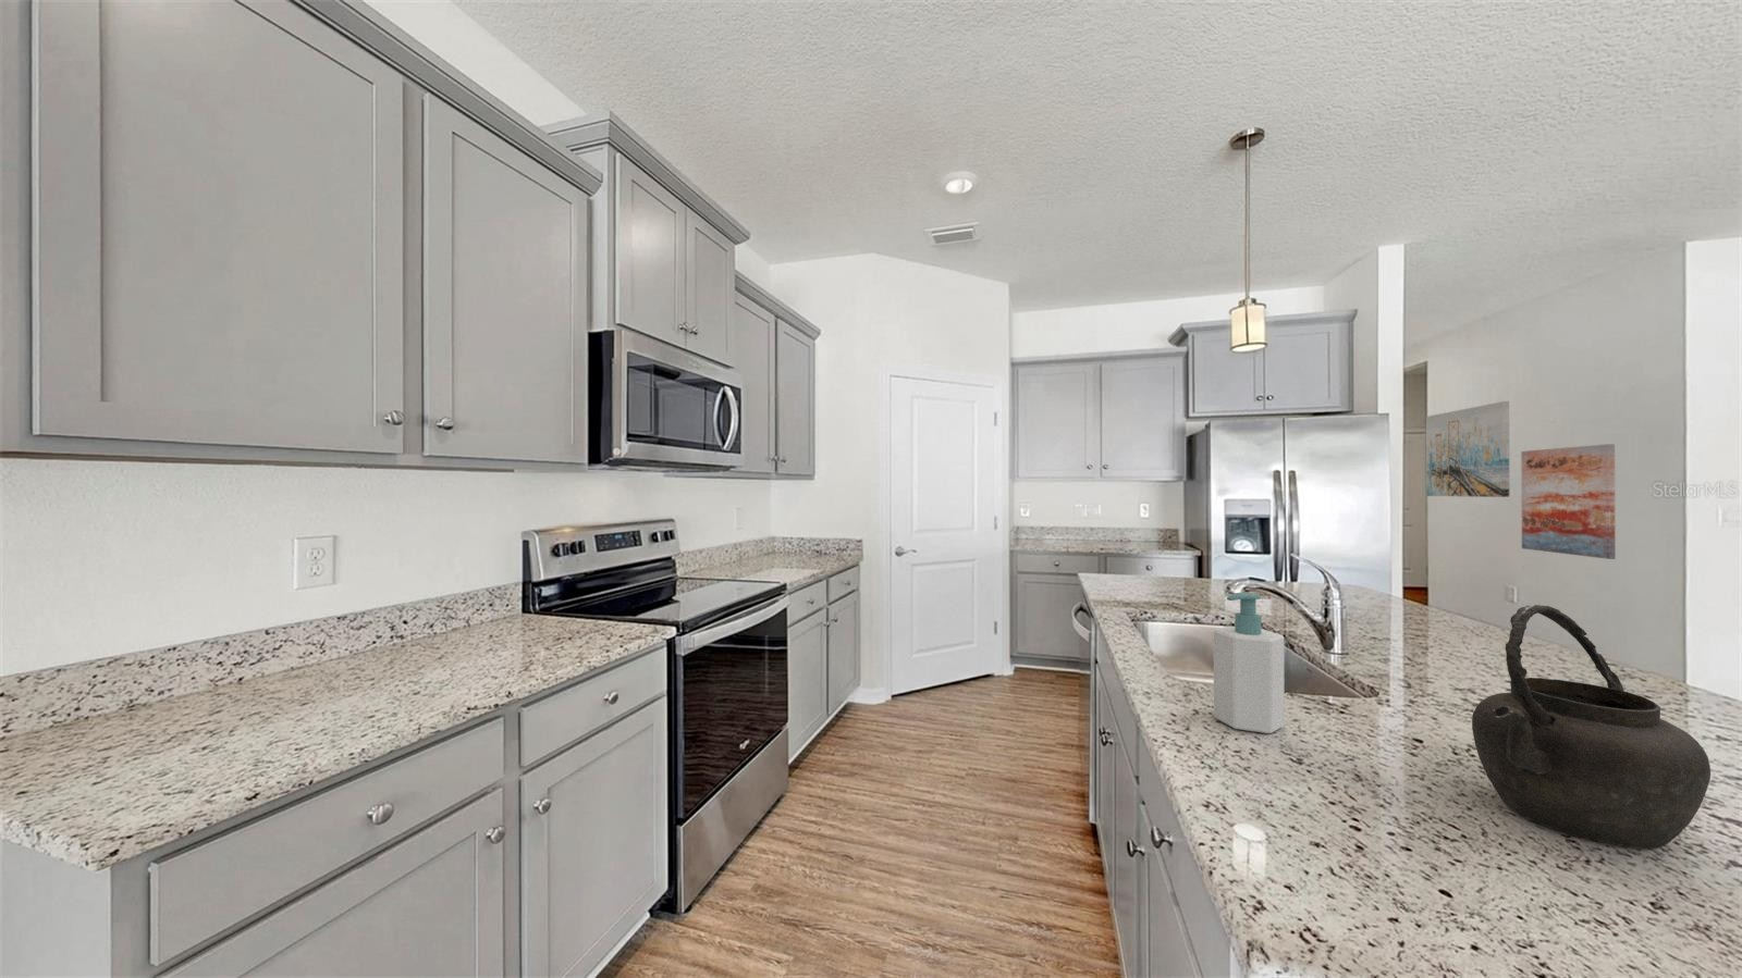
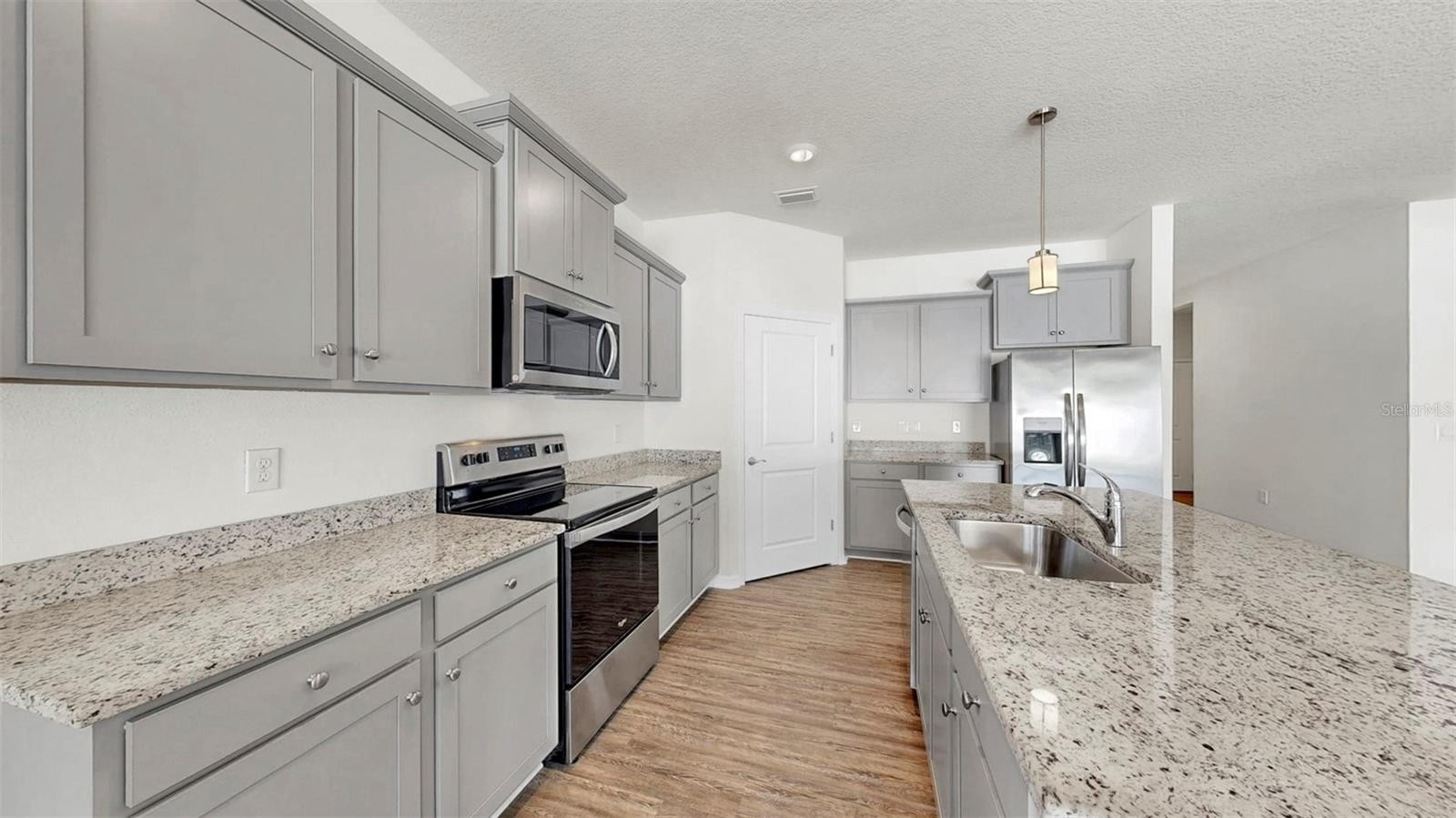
- wall art [1519,442,1616,561]
- soap bottle [1213,592,1286,734]
- wall art [1425,401,1510,499]
- kettle [1470,604,1712,850]
